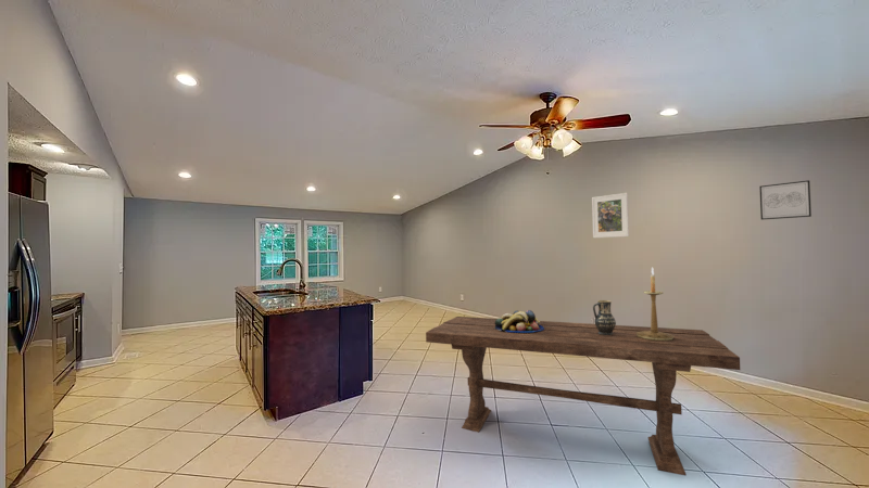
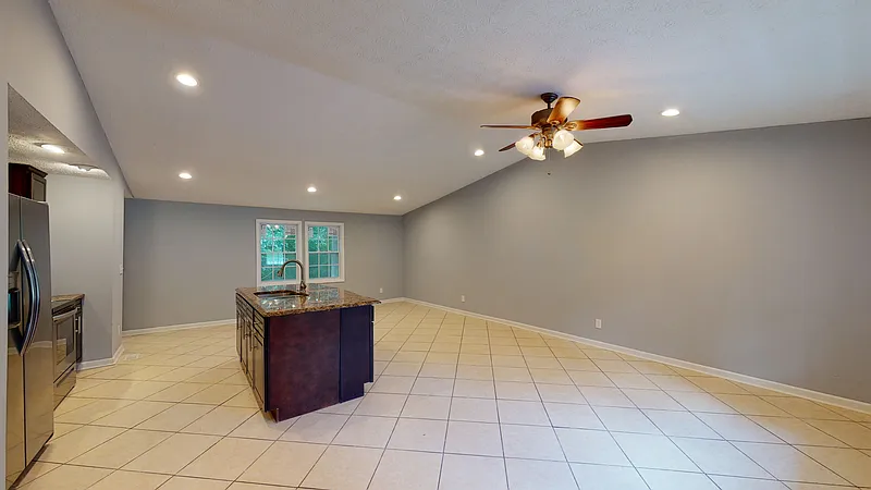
- vase [592,299,617,335]
- wall art [758,179,813,221]
- dining table [425,316,741,477]
- candlestick [637,267,673,341]
- fruit bowl [494,309,544,333]
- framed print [591,192,630,239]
